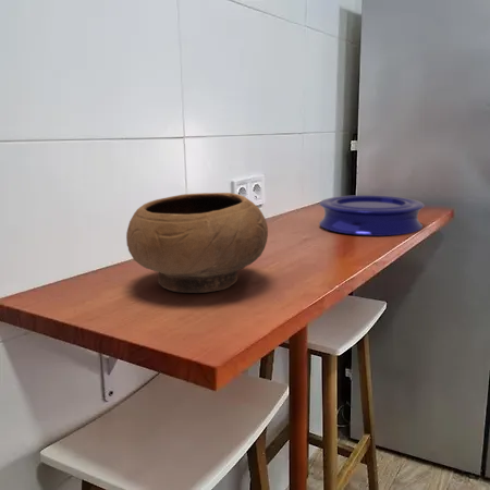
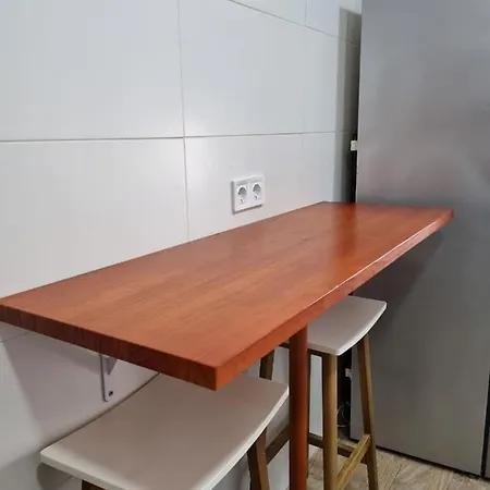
- bowl [125,192,269,294]
- plate [318,194,426,237]
